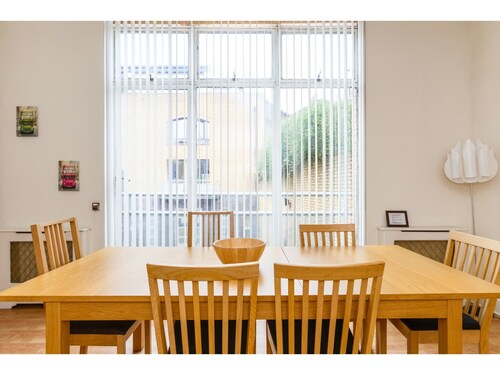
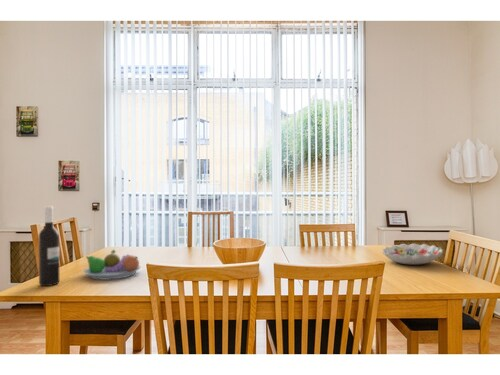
+ wine bottle [38,205,60,287]
+ fruit bowl [82,249,142,281]
+ decorative bowl [381,243,444,266]
